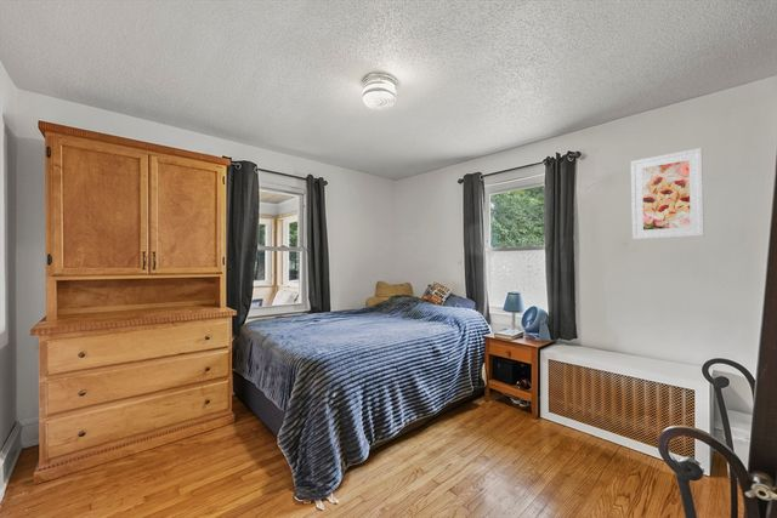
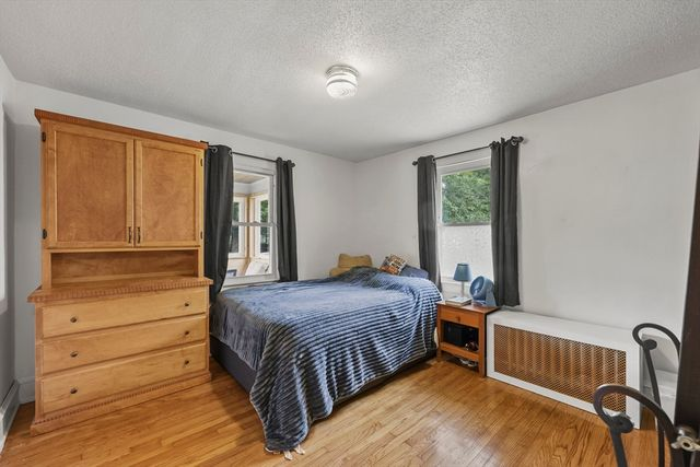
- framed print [630,147,705,240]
